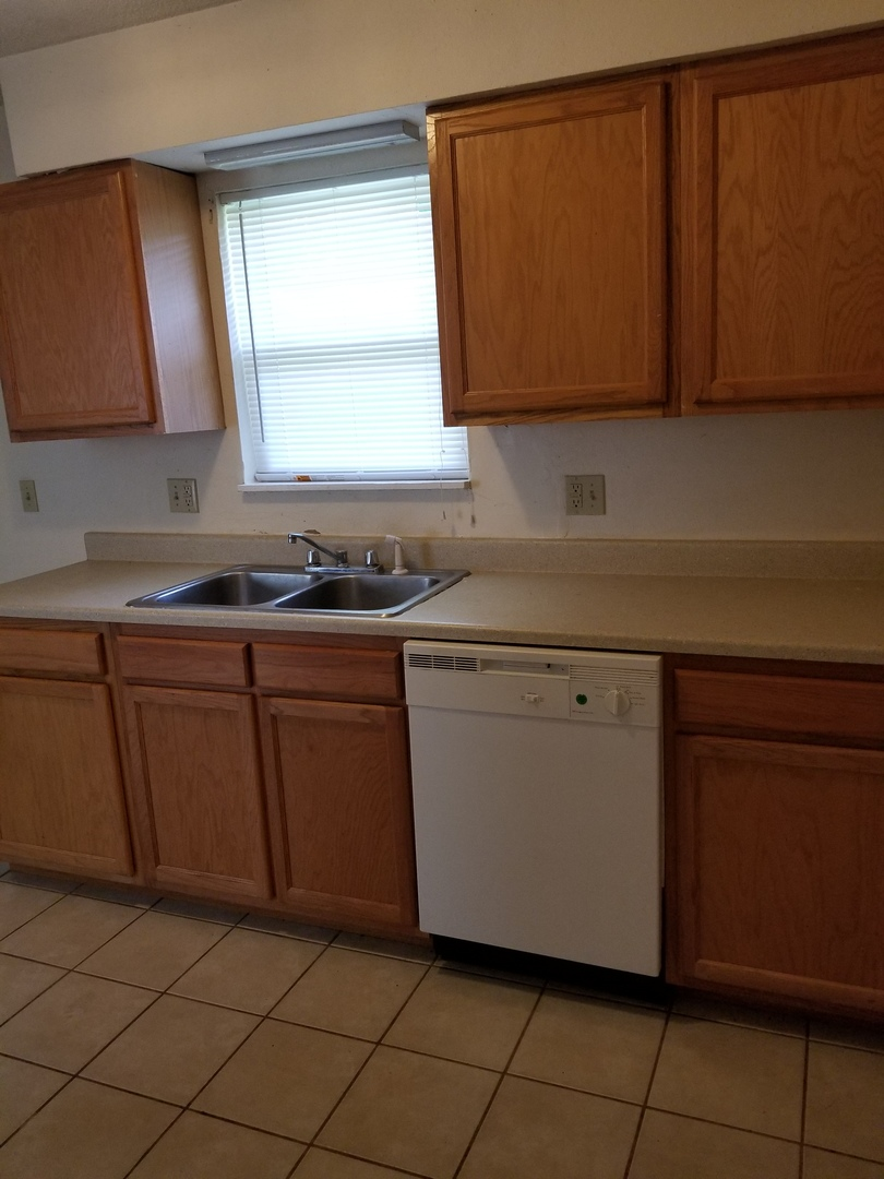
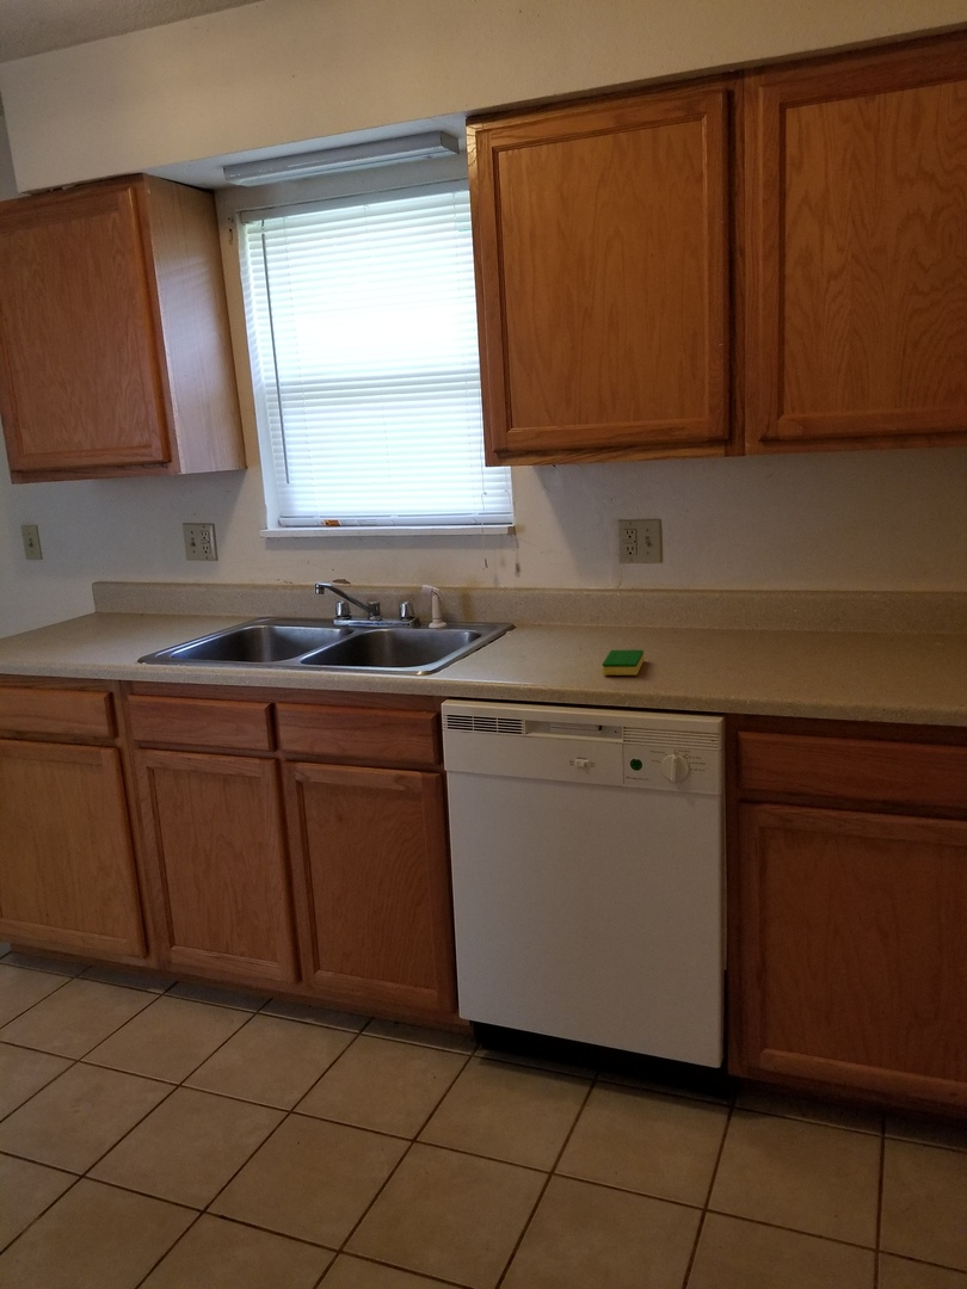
+ dish sponge [602,649,645,677]
